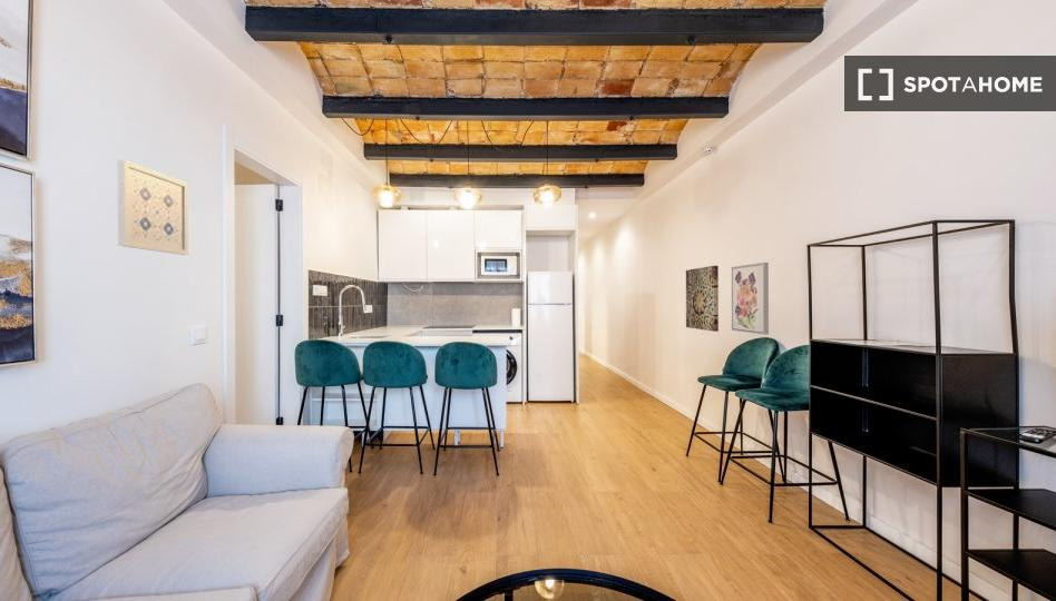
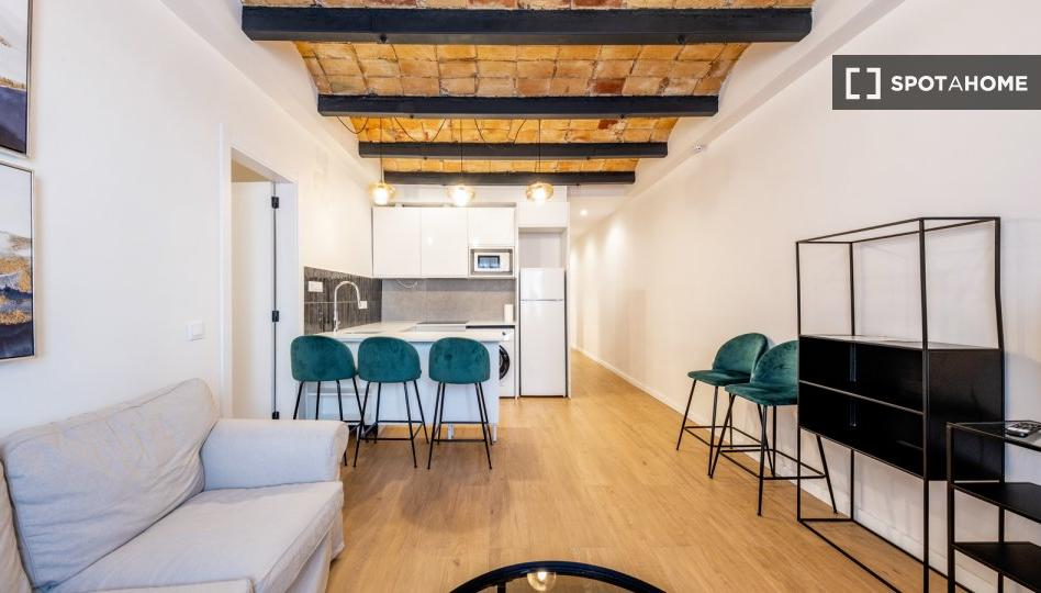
- wall art [685,265,720,333]
- wall art [731,262,770,336]
- wall art [117,159,189,256]
